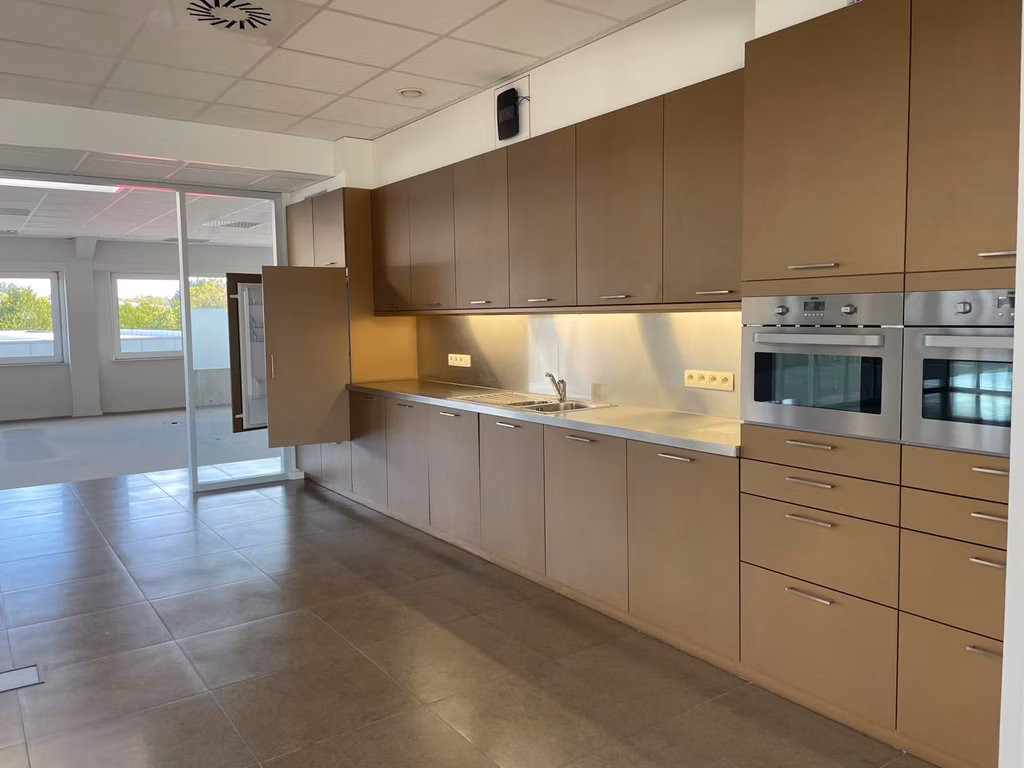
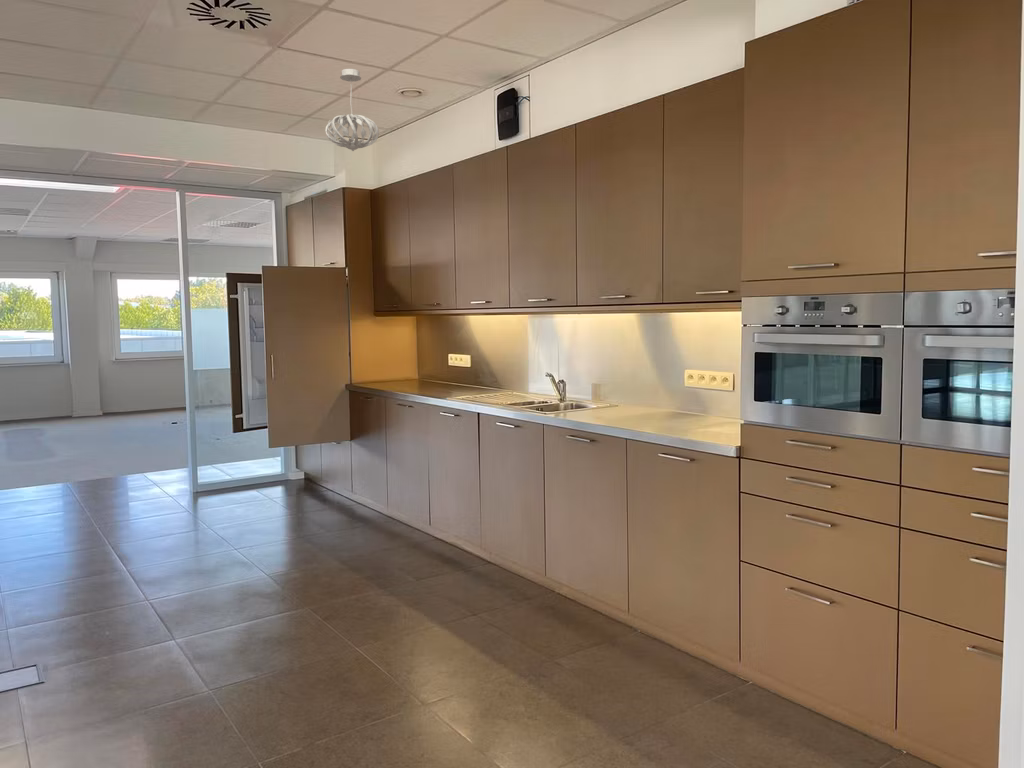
+ pendant light [324,68,380,152]
